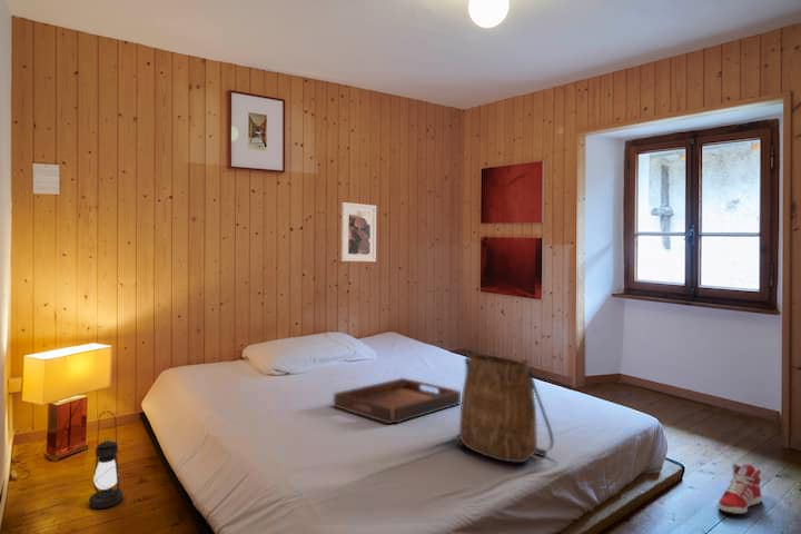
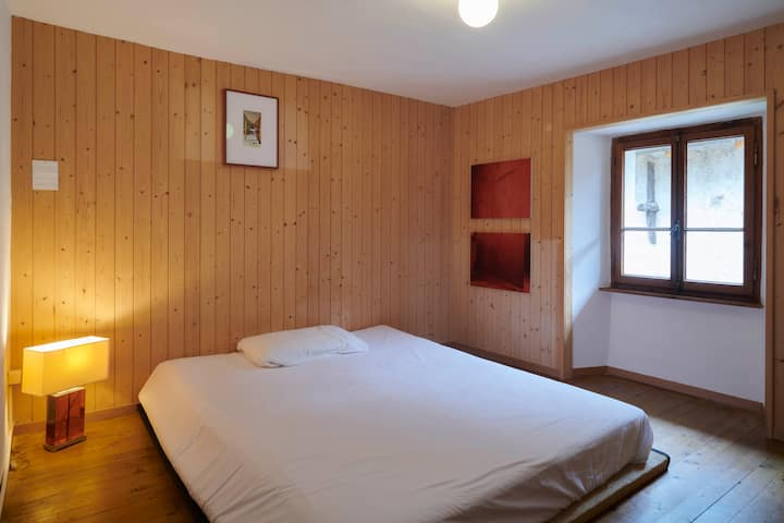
- lantern [88,409,123,510]
- serving tray [333,377,462,425]
- tote bag [458,348,555,464]
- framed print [340,201,377,263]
- sneaker [716,462,763,515]
